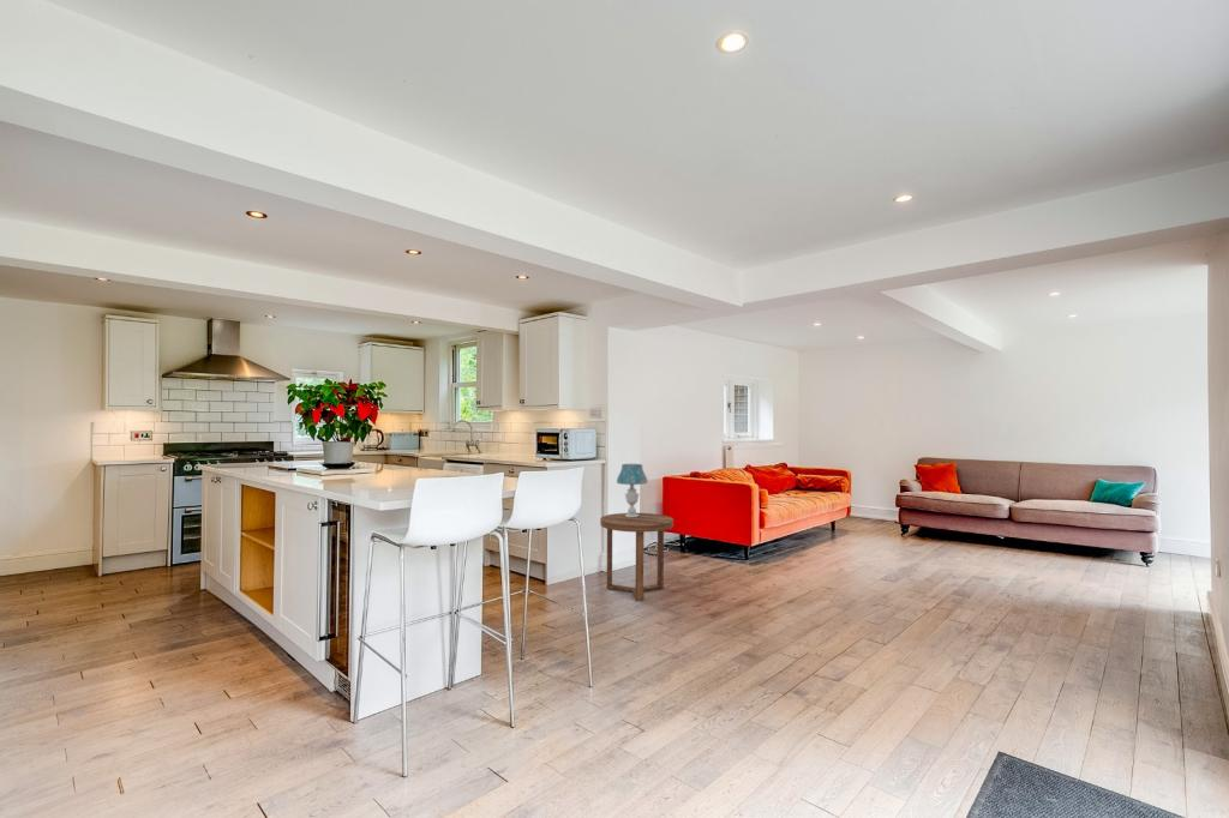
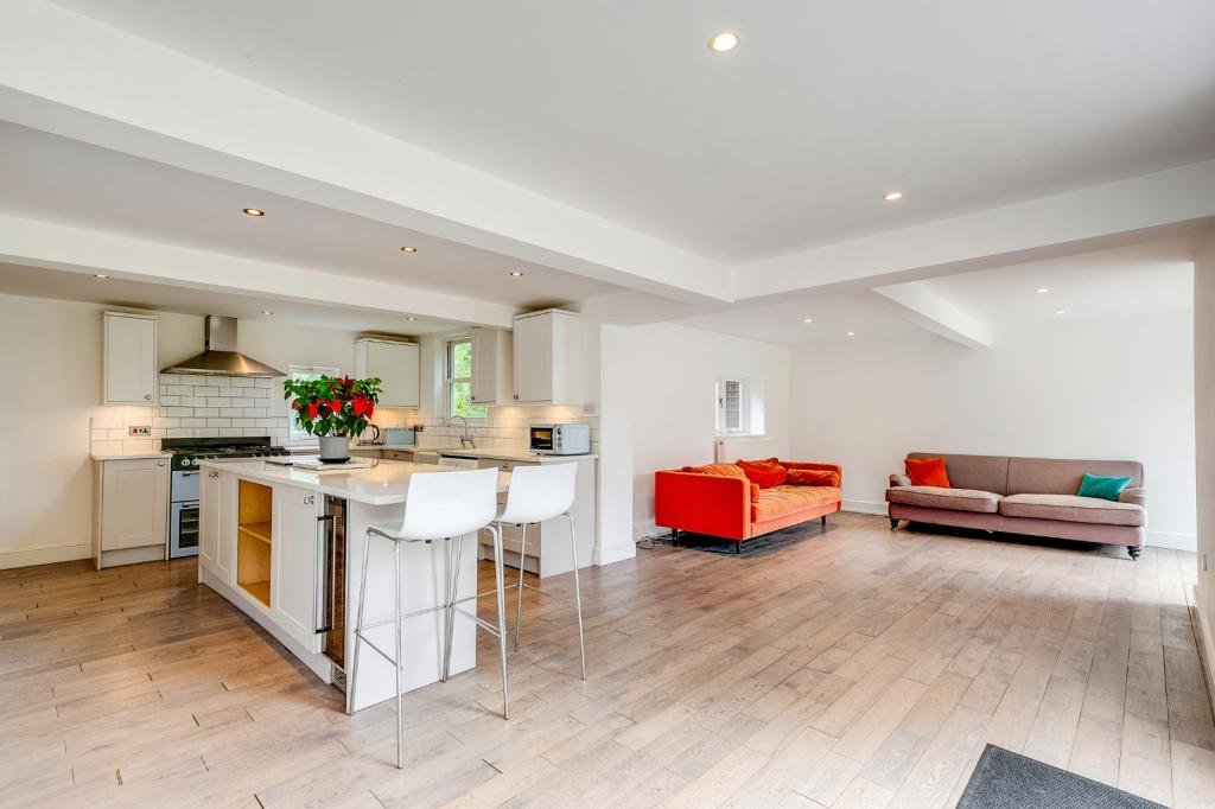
- side table [599,512,675,602]
- table lamp [616,463,648,517]
